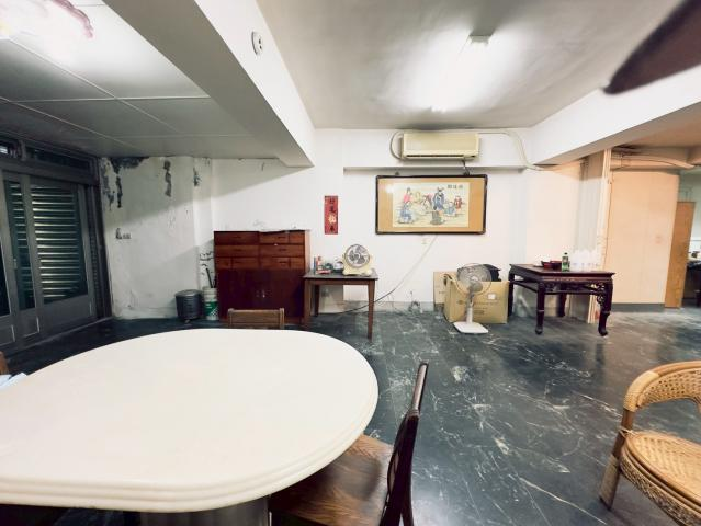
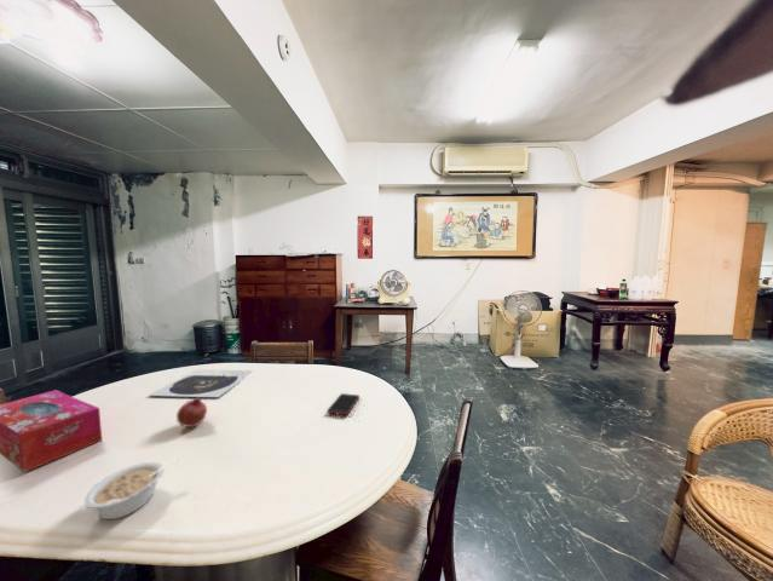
+ cell phone [325,392,360,416]
+ tissue box [0,389,103,473]
+ plate [148,374,247,398]
+ legume [83,456,179,520]
+ fruit [175,397,208,428]
